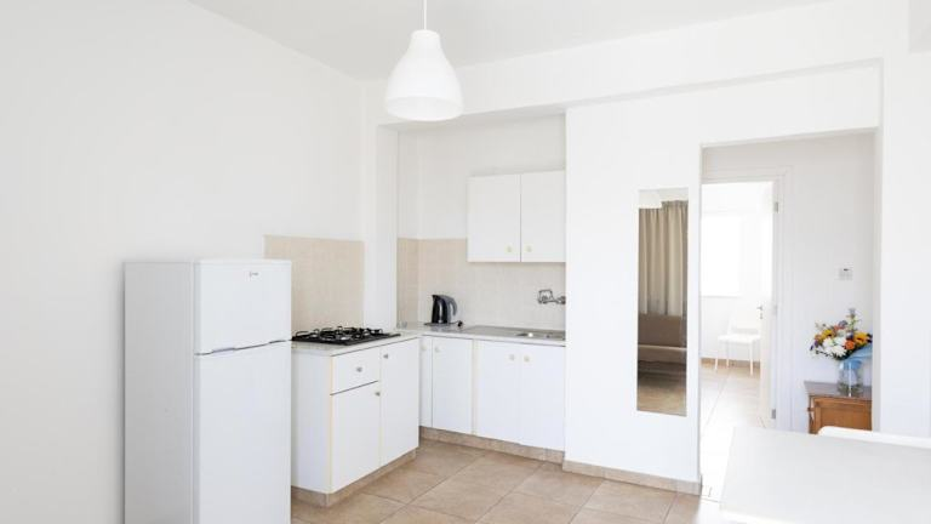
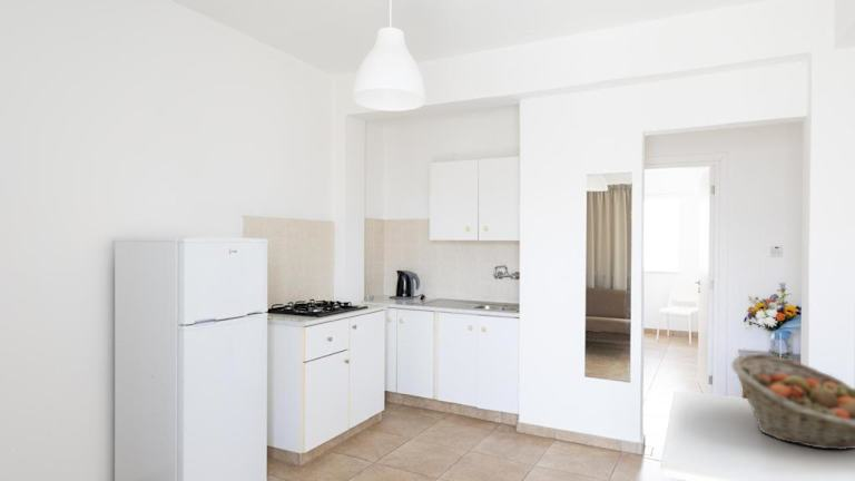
+ fruit basket [730,353,855,451]
